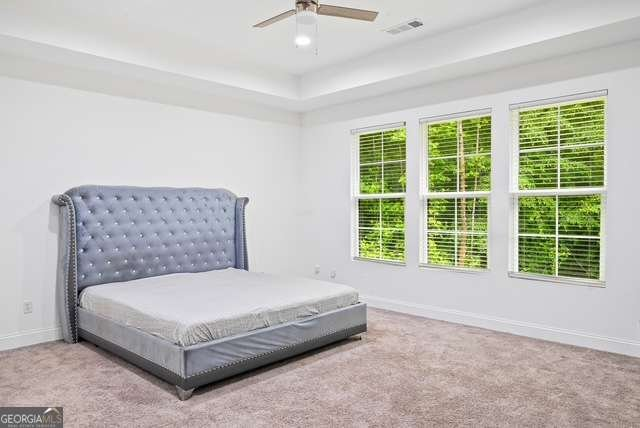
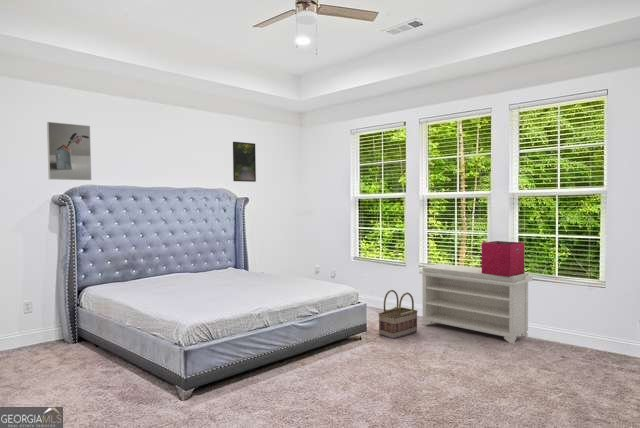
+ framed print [232,141,257,183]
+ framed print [46,121,92,181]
+ bench [418,263,534,344]
+ basket [377,289,419,340]
+ storage bin [481,240,526,277]
